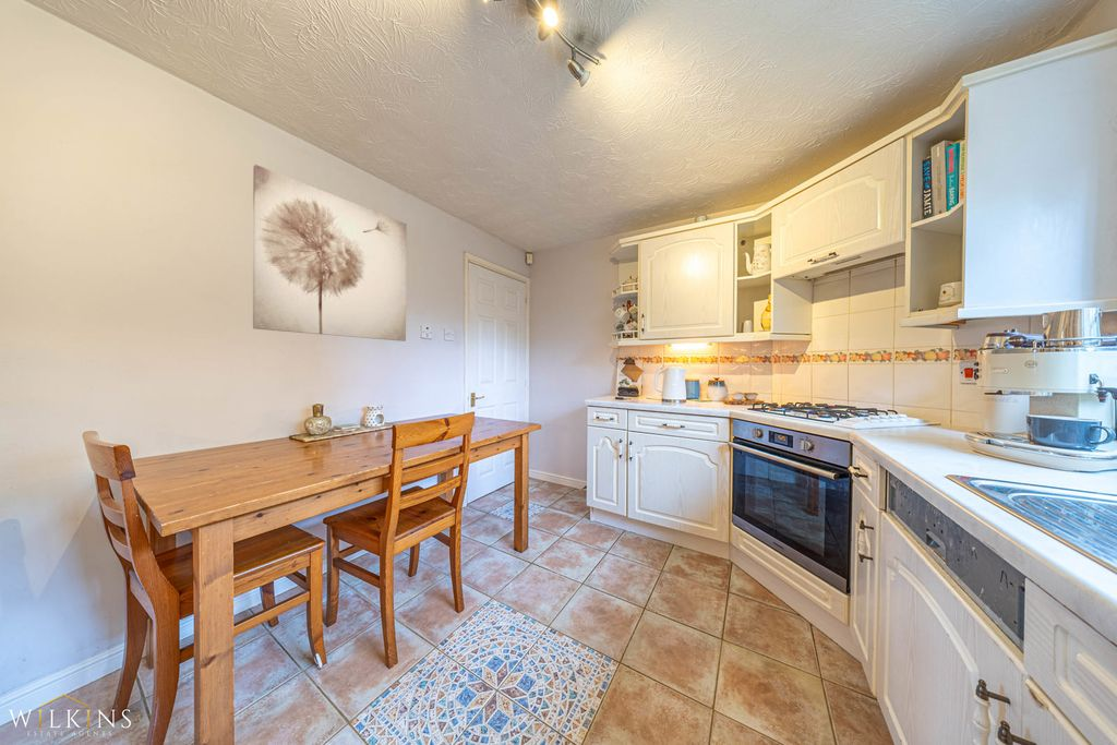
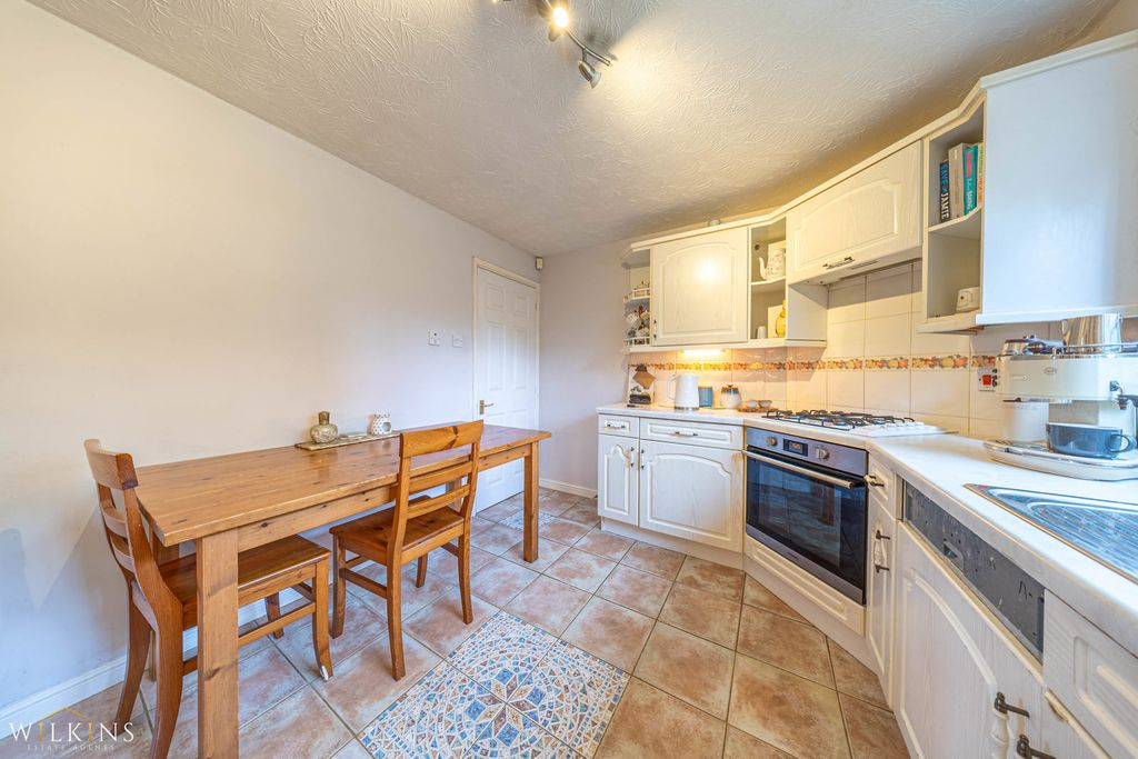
- wall art [252,164,408,343]
